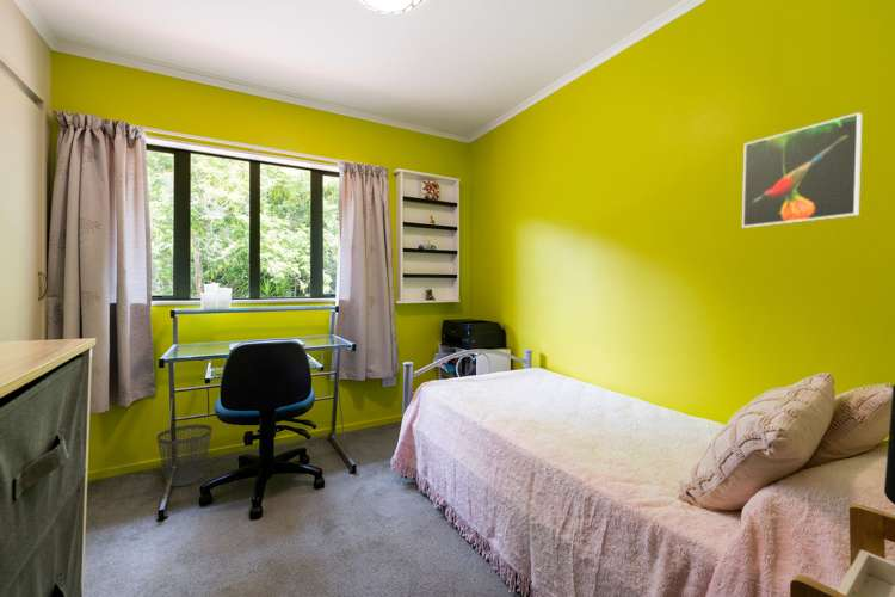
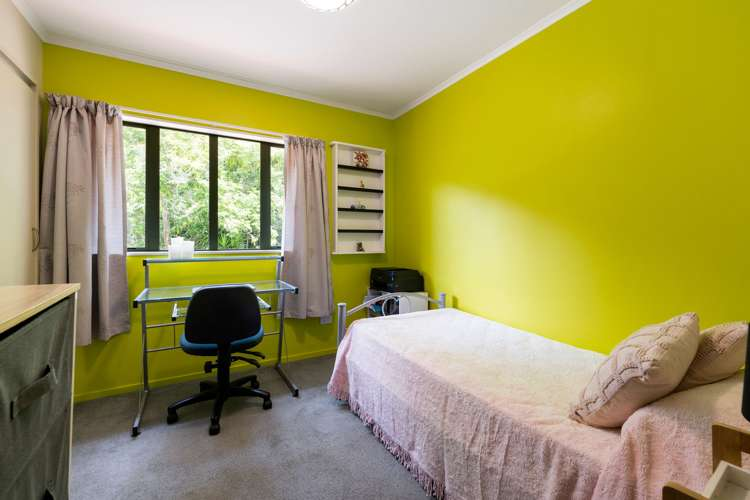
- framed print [741,111,863,229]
- wastebasket [155,423,214,487]
